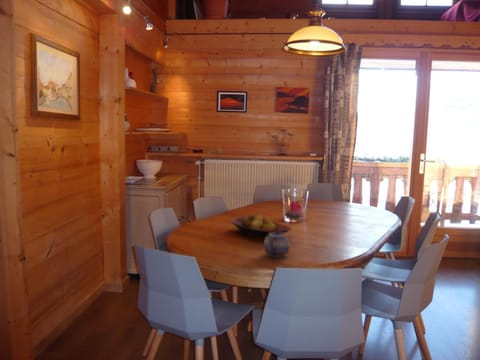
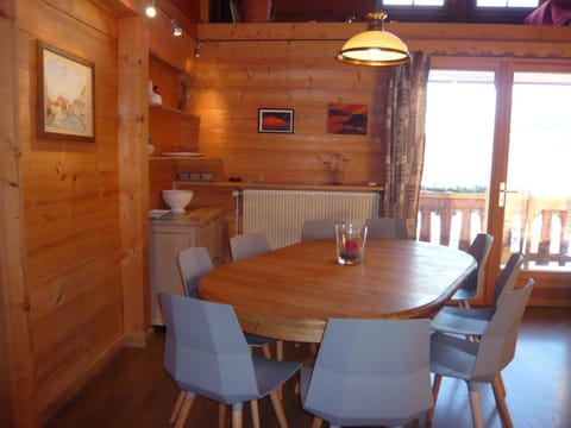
- teapot [263,230,291,258]
- fruit bowl [230,213,292,240]
